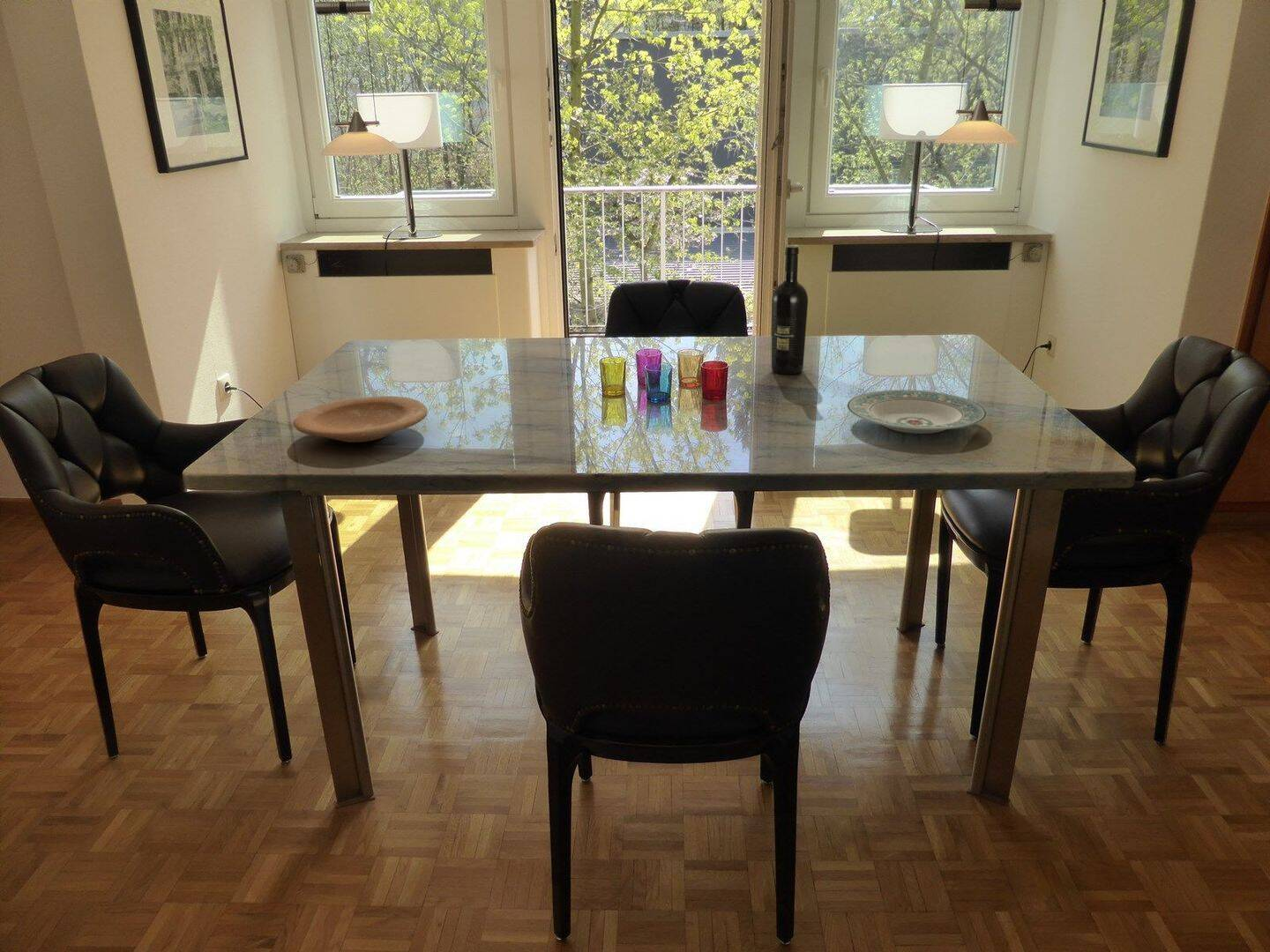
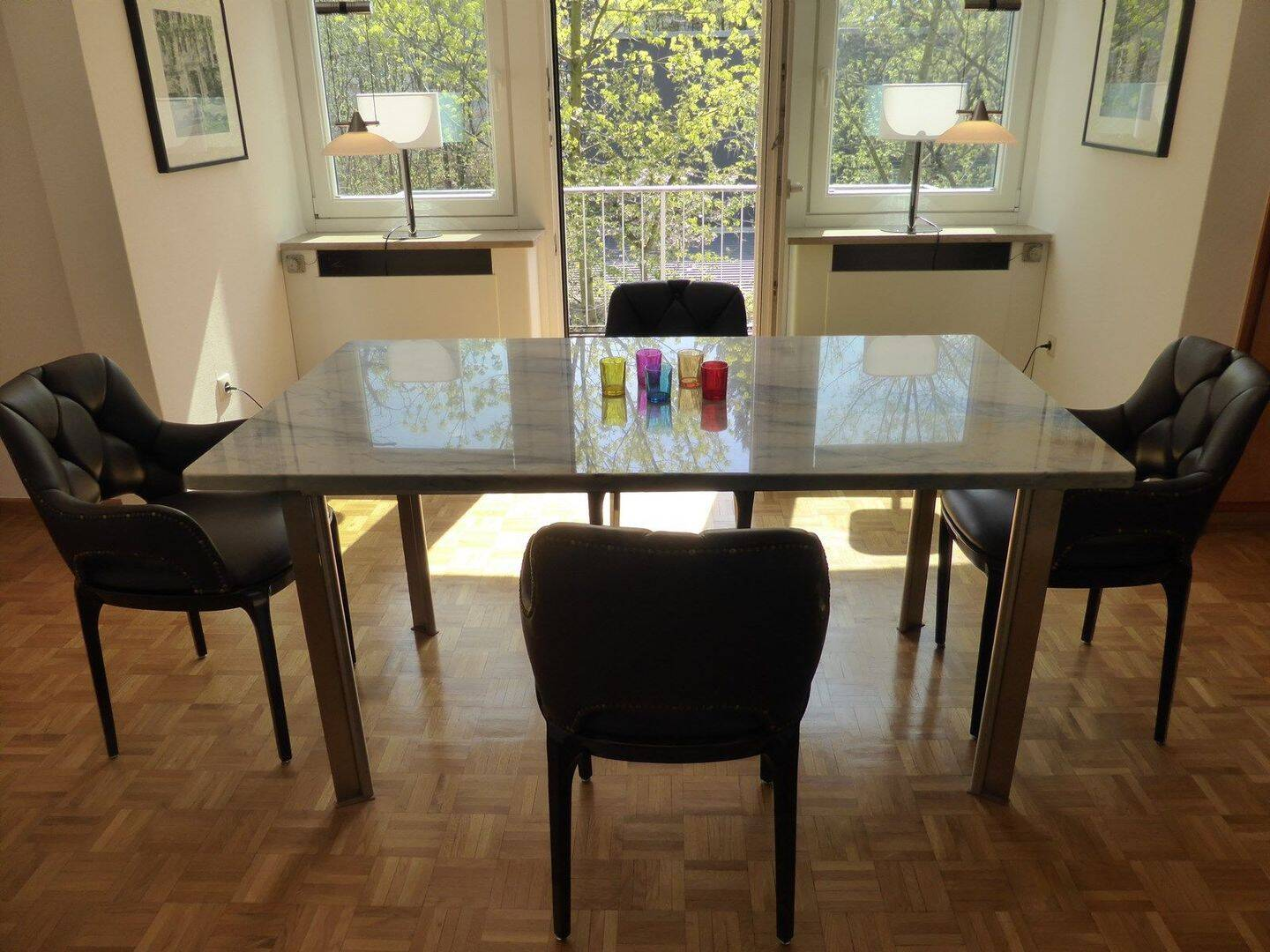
- plate [292,395,429,443]
- plate [847,389,987,435]
- wine bottle [771,245,809,375]
